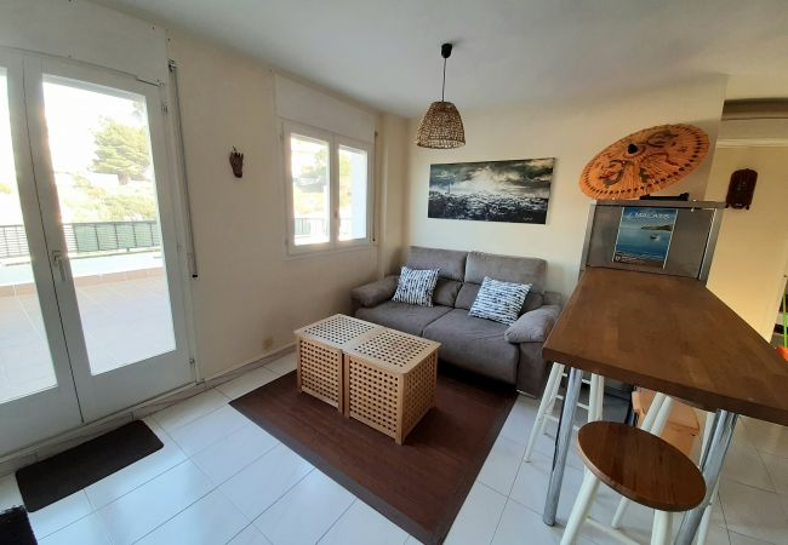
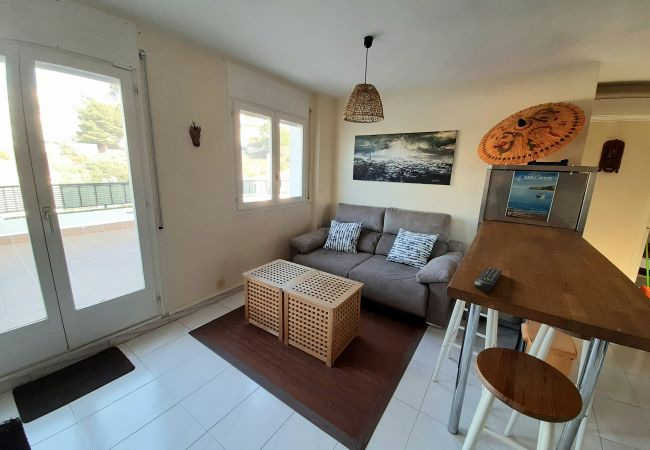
+ remote control [473,266,503,293]
